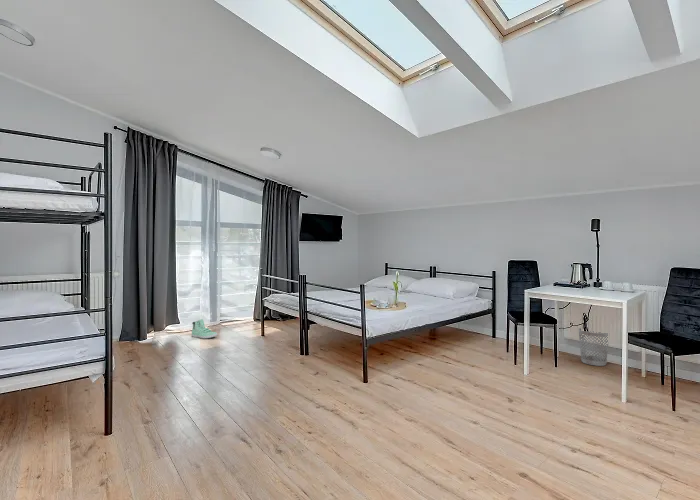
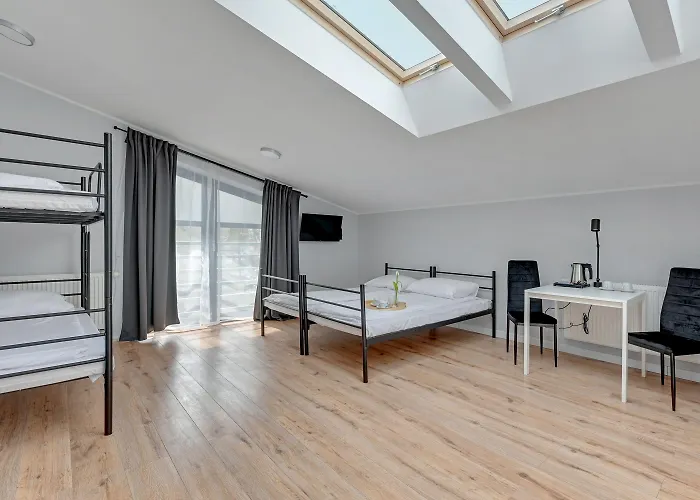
- wastebasket [578,327,609,367]
- sneaker [191,318,218,339]
